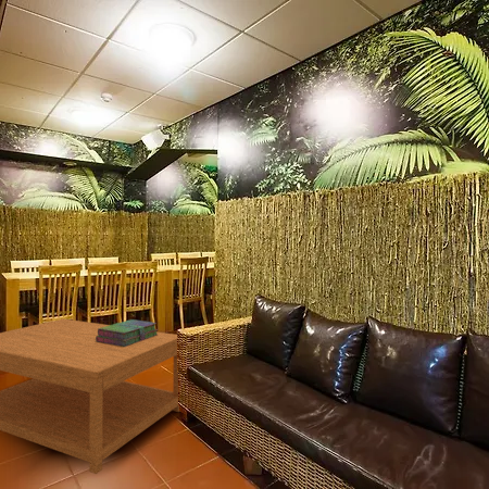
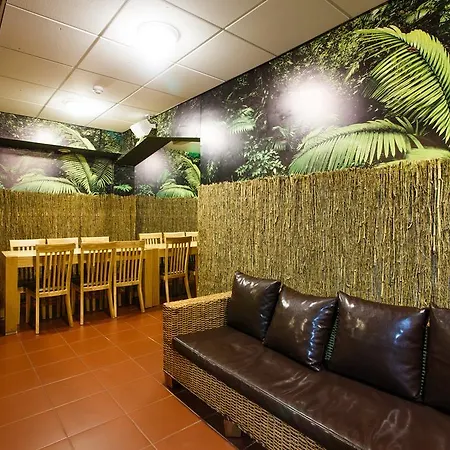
- coffee table [0,317,180,475]
- stack of books [96,318,159,347]
